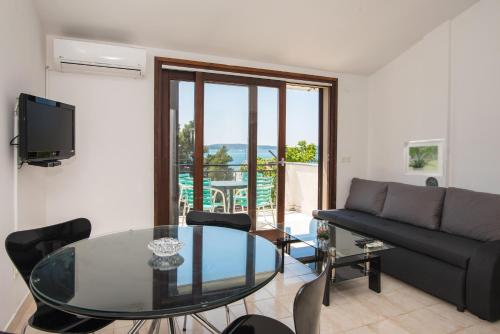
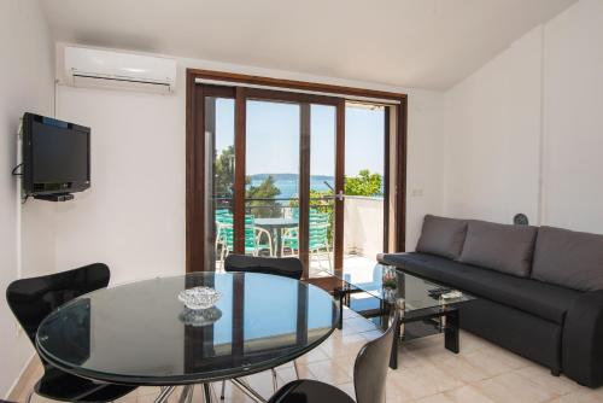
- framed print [403,138,446,178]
